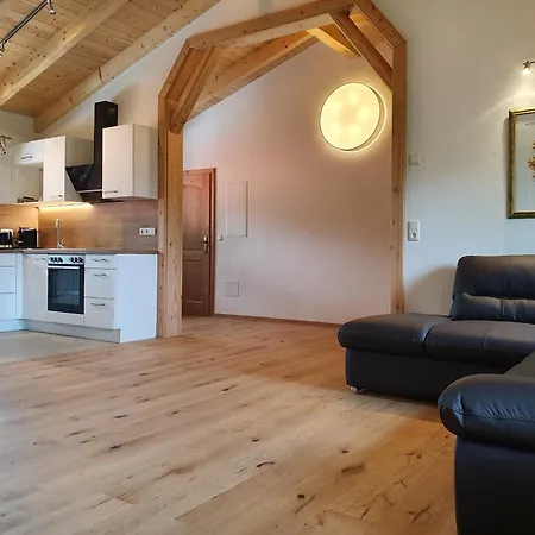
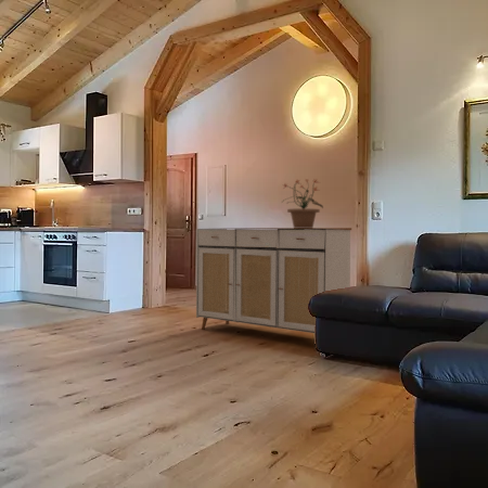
+ sideboard [195,227,352,334]
+ potted plant [281,178,324,228]
